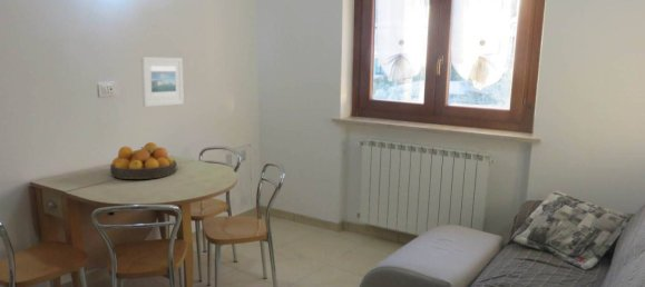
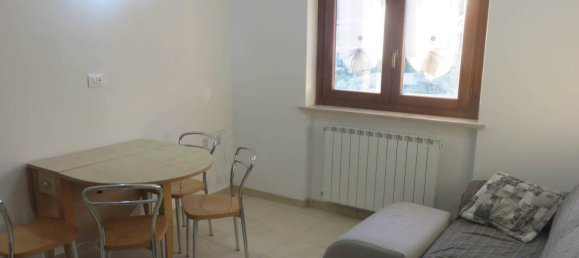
- fruit bowl [109,141,177,180]
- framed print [140,56,185,108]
